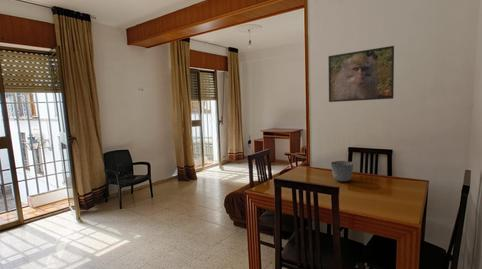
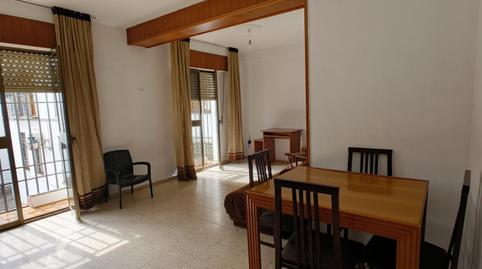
- cup [330,160,355,182]
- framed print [327,45,395,103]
